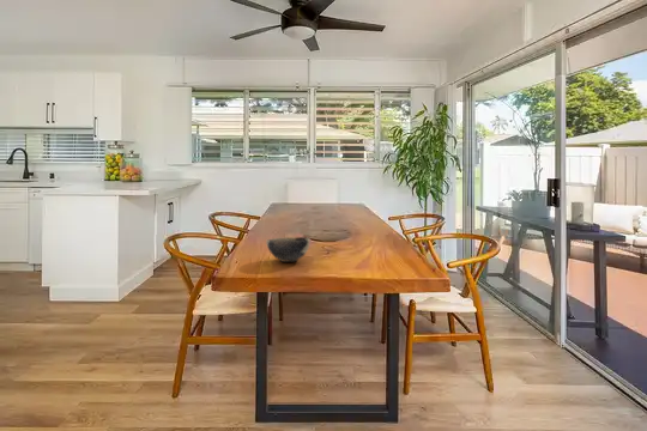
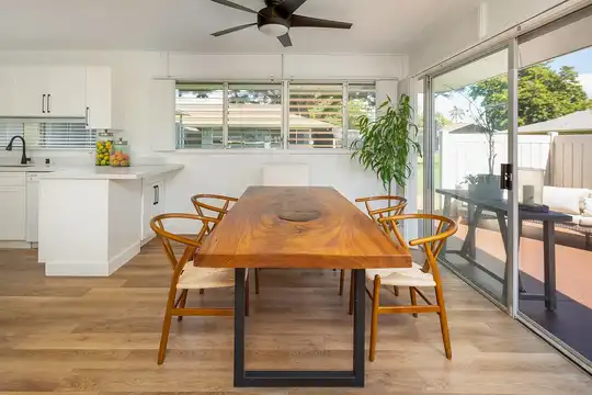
- bowl [265,236,312,263]
